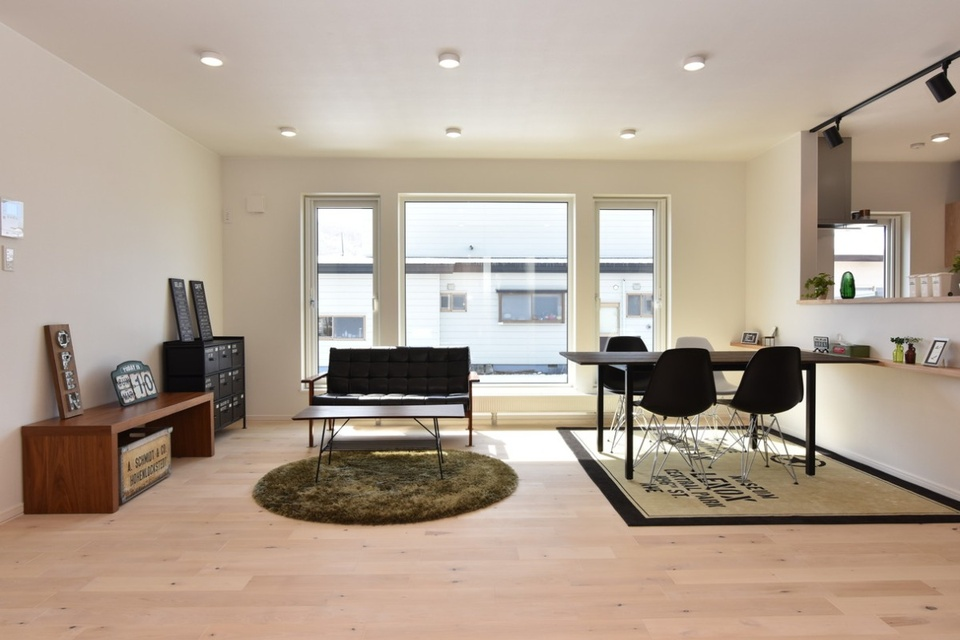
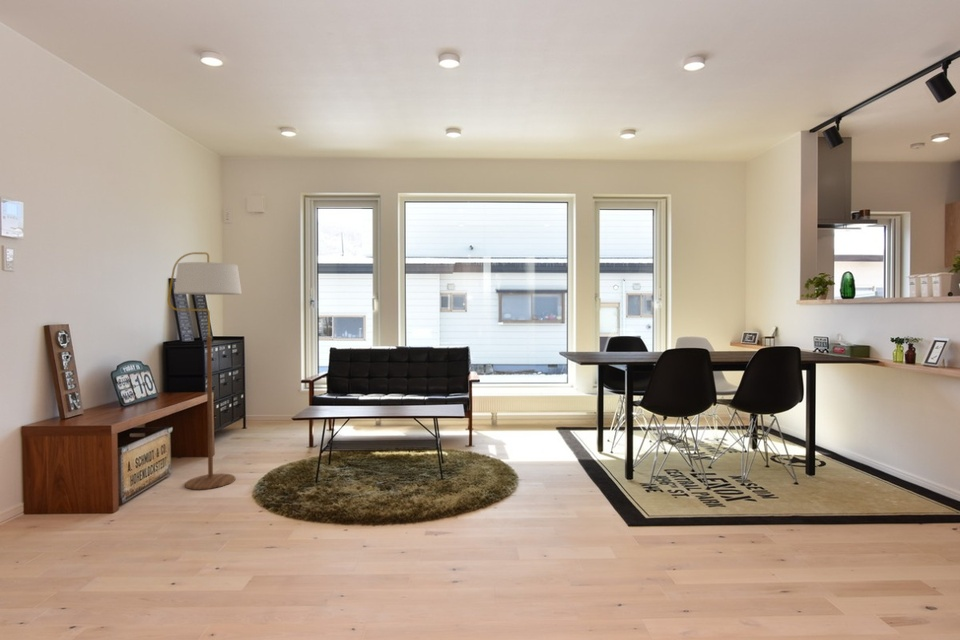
+ floor lamp [167,251,243,490]
